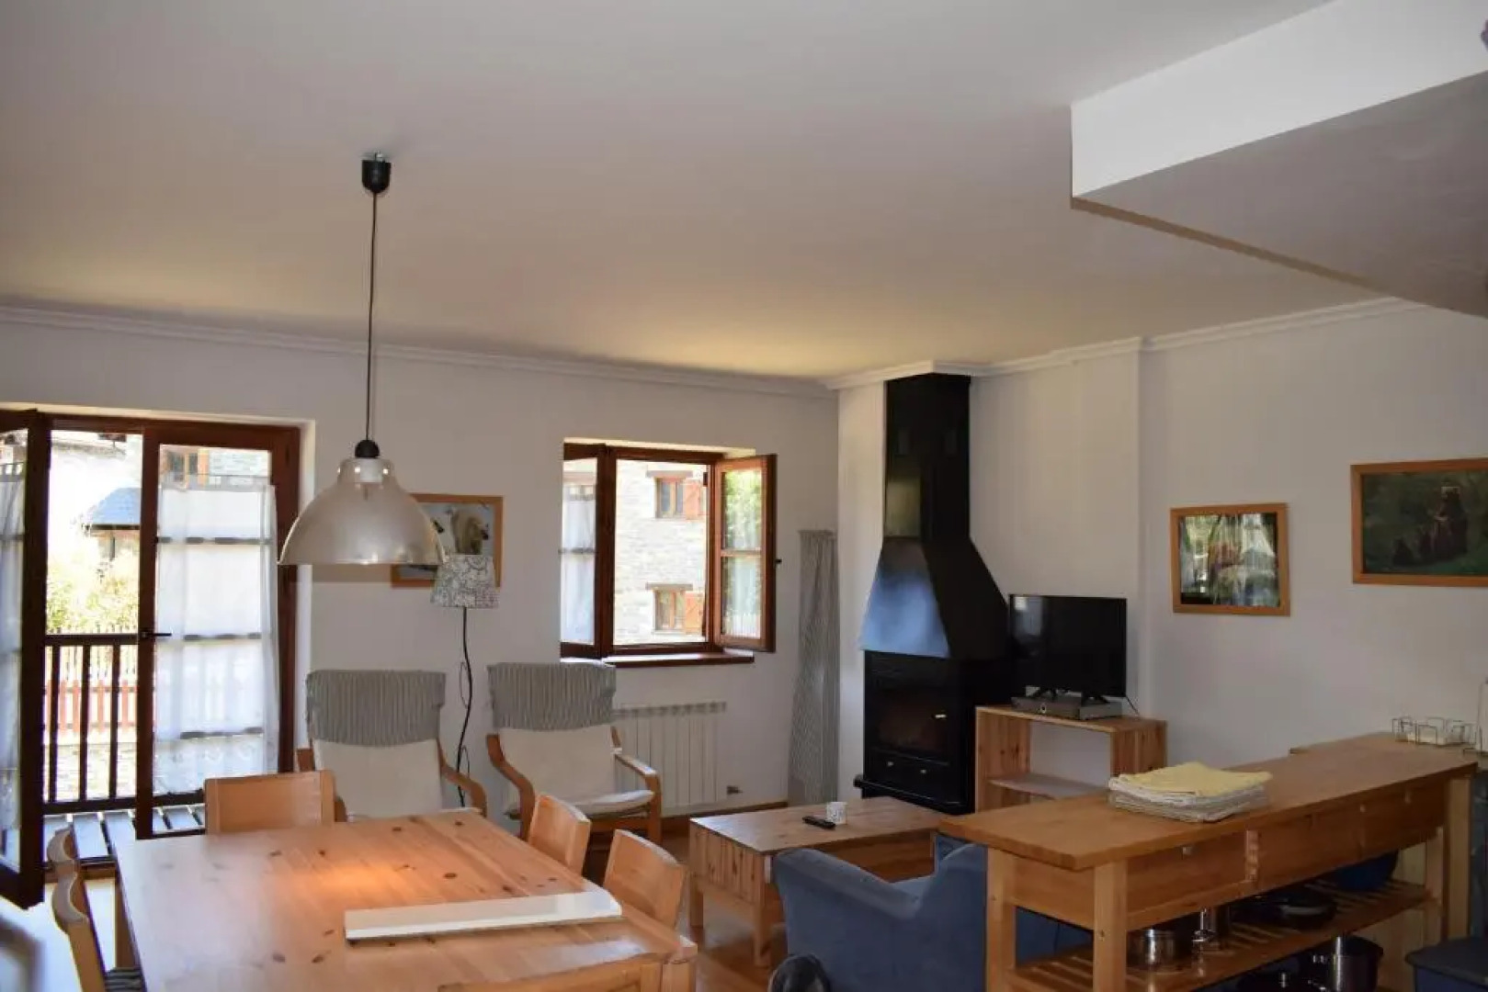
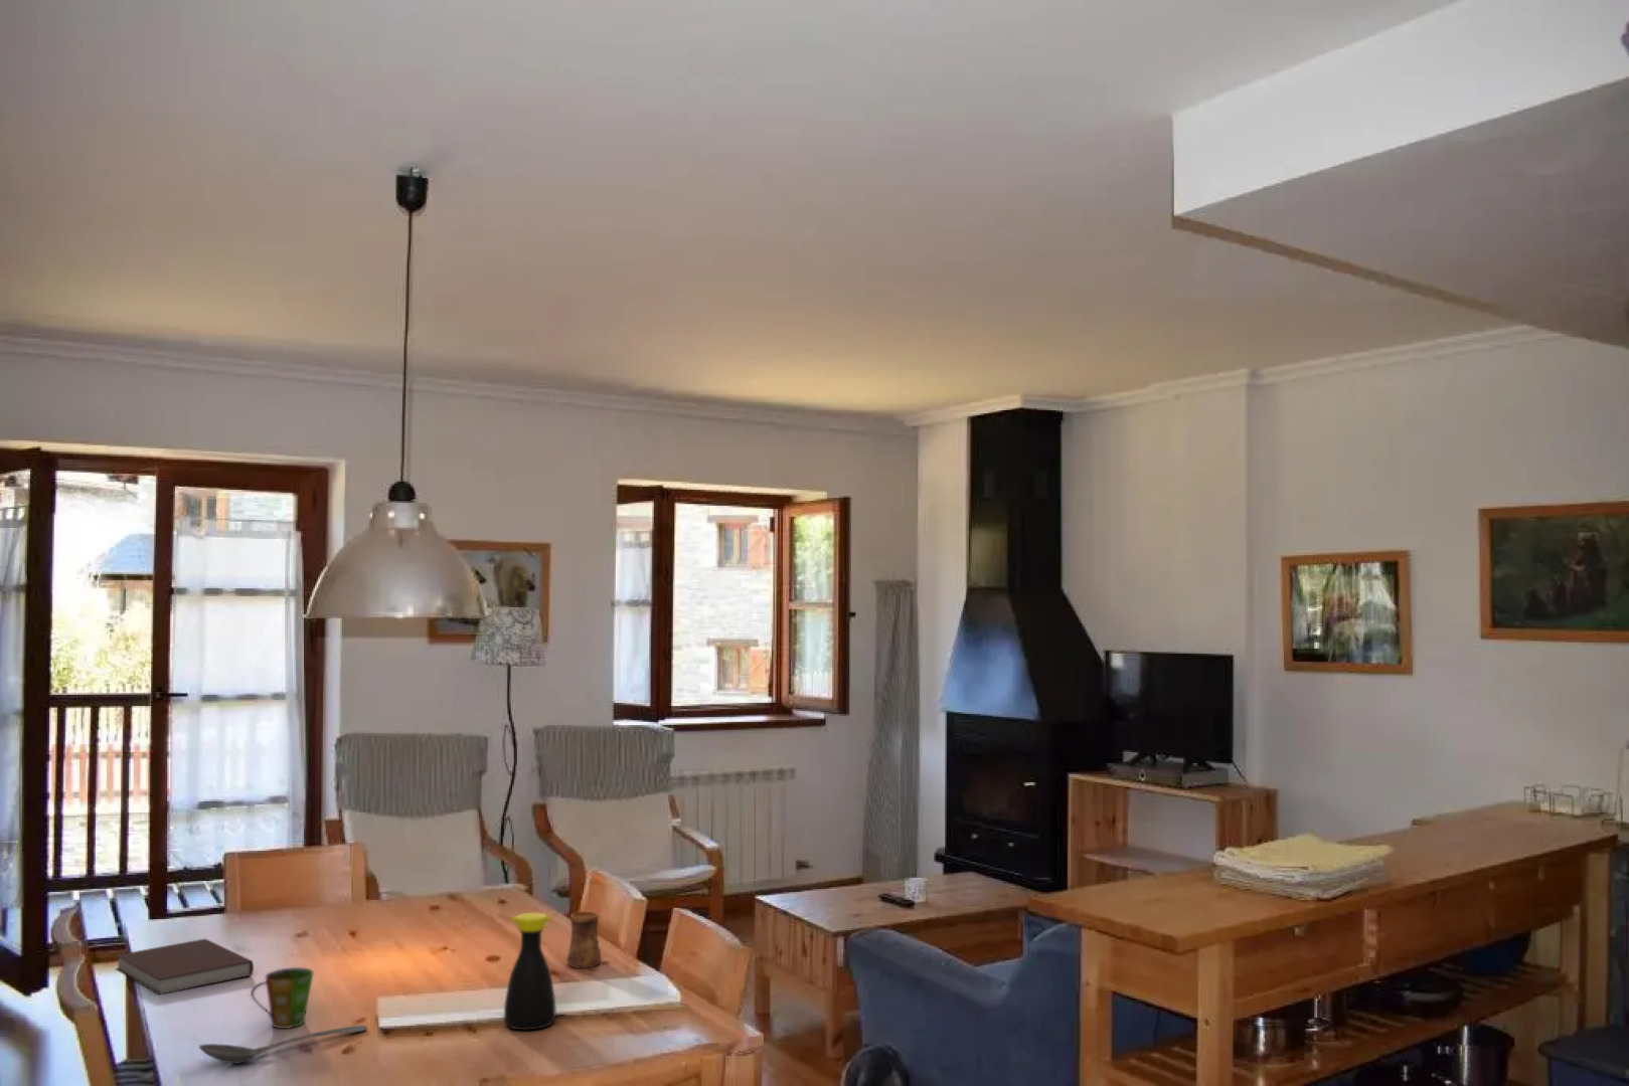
+ cup [565,911,603,970]
+ bottle [503,911,557,1031]
+ cup [250,966,315,1030]
+ notebook [114,938,255,995]
+ stirrer [198,1024,369,1065]
